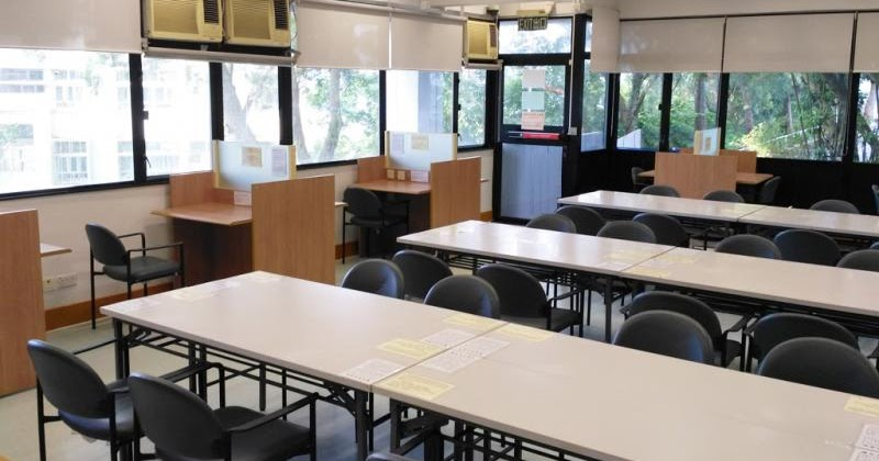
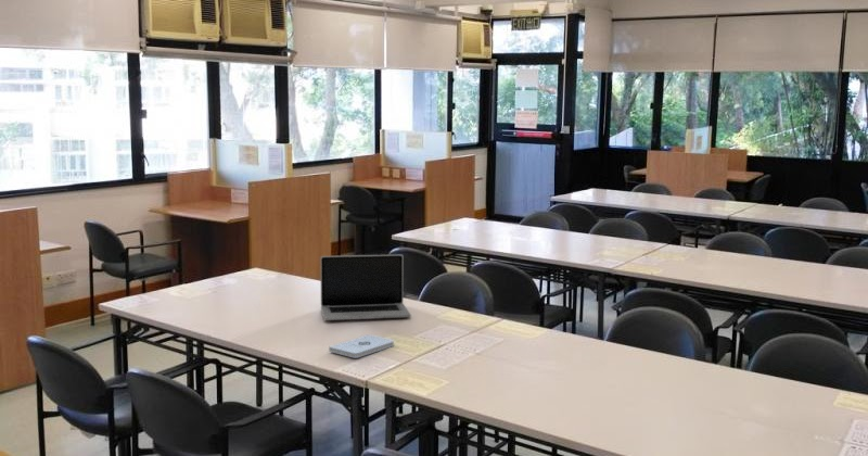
+ laptop [319,253,412,321]
+ notepad [328,333,395,359]
